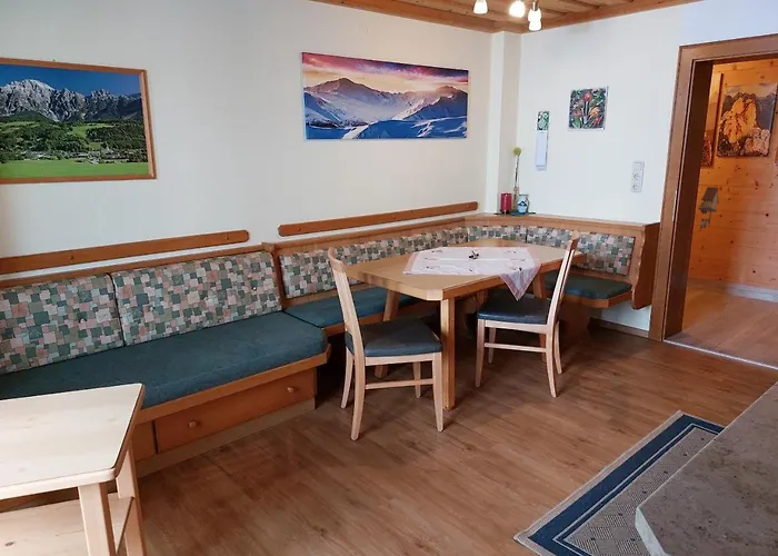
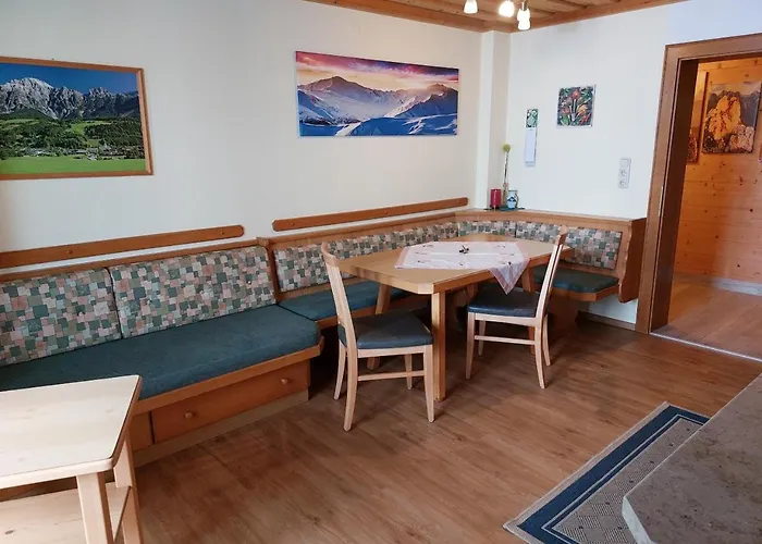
- cuckoo clock [697,186,720,230]
